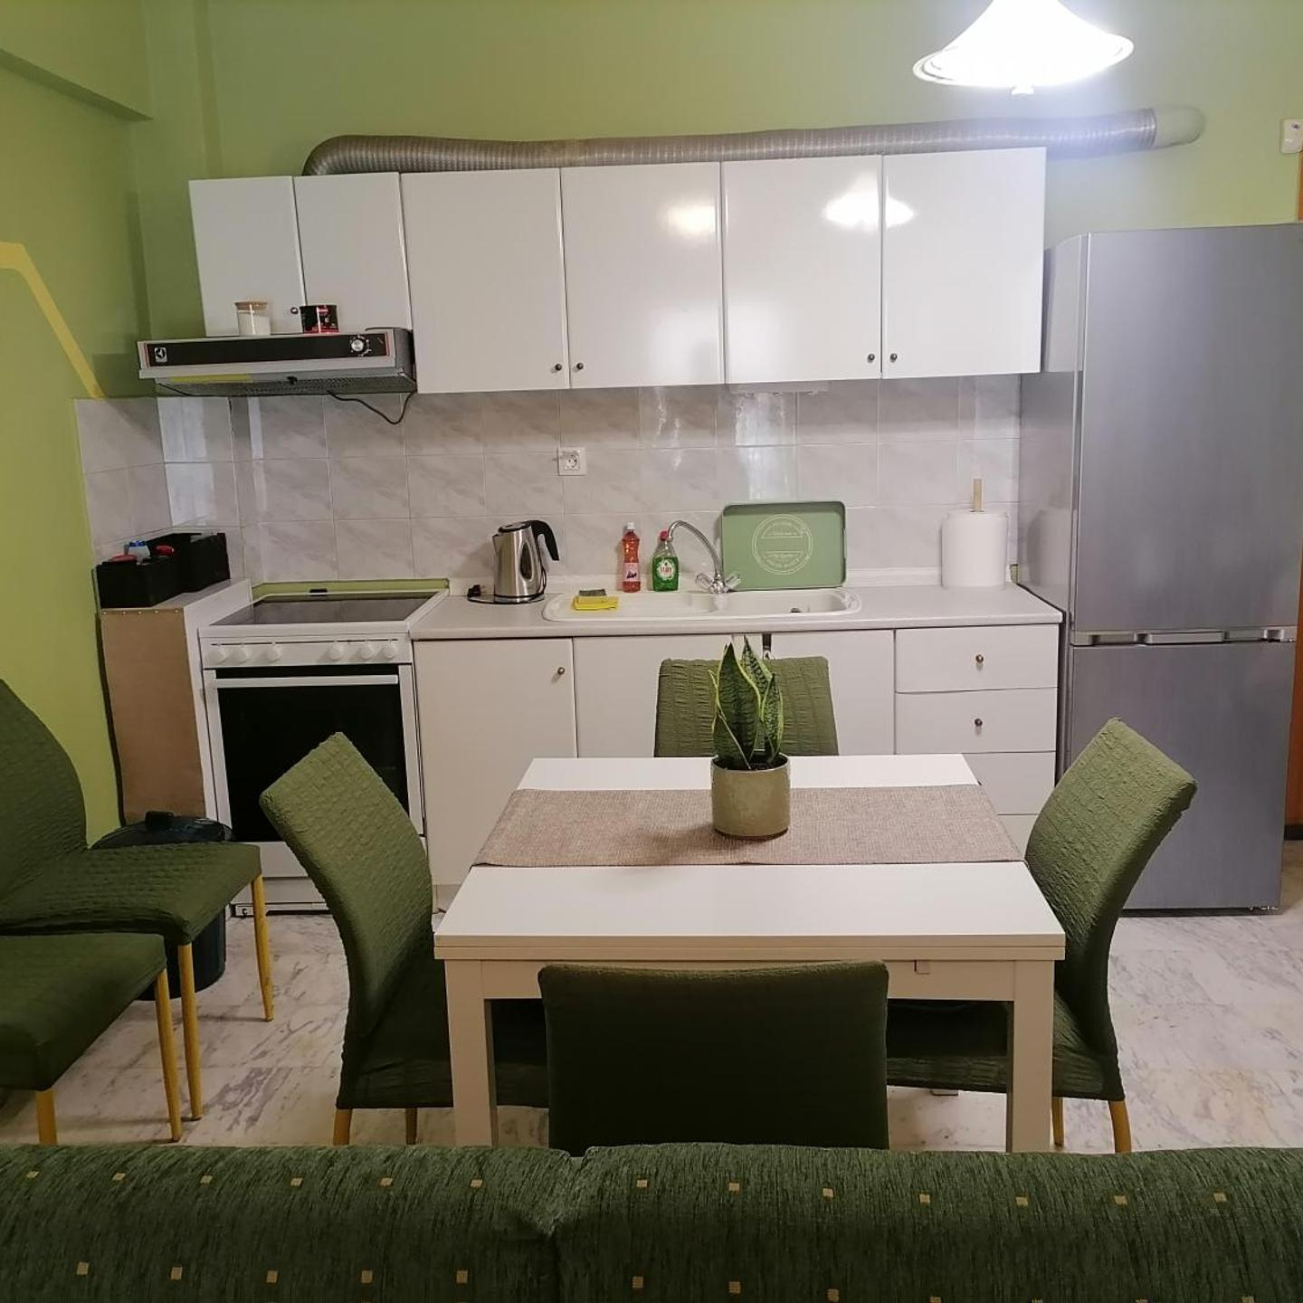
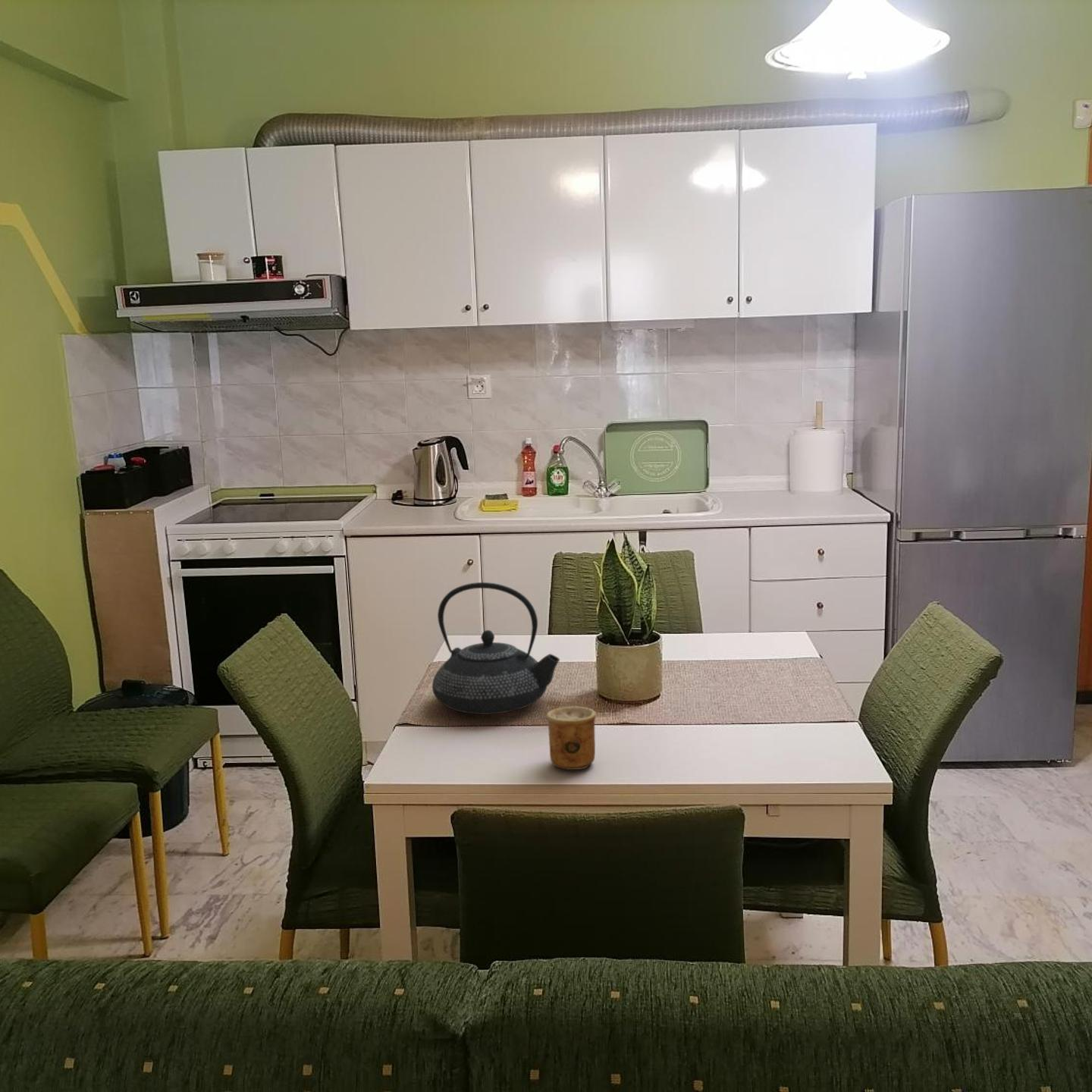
+ teapot [431,582,560,715]
+ cup [546,706,597,770]
